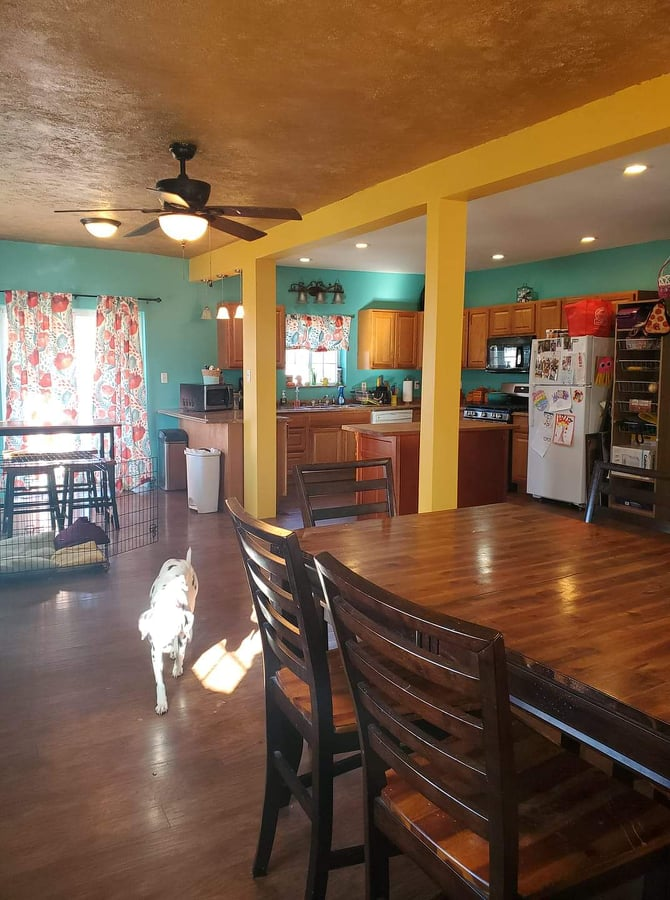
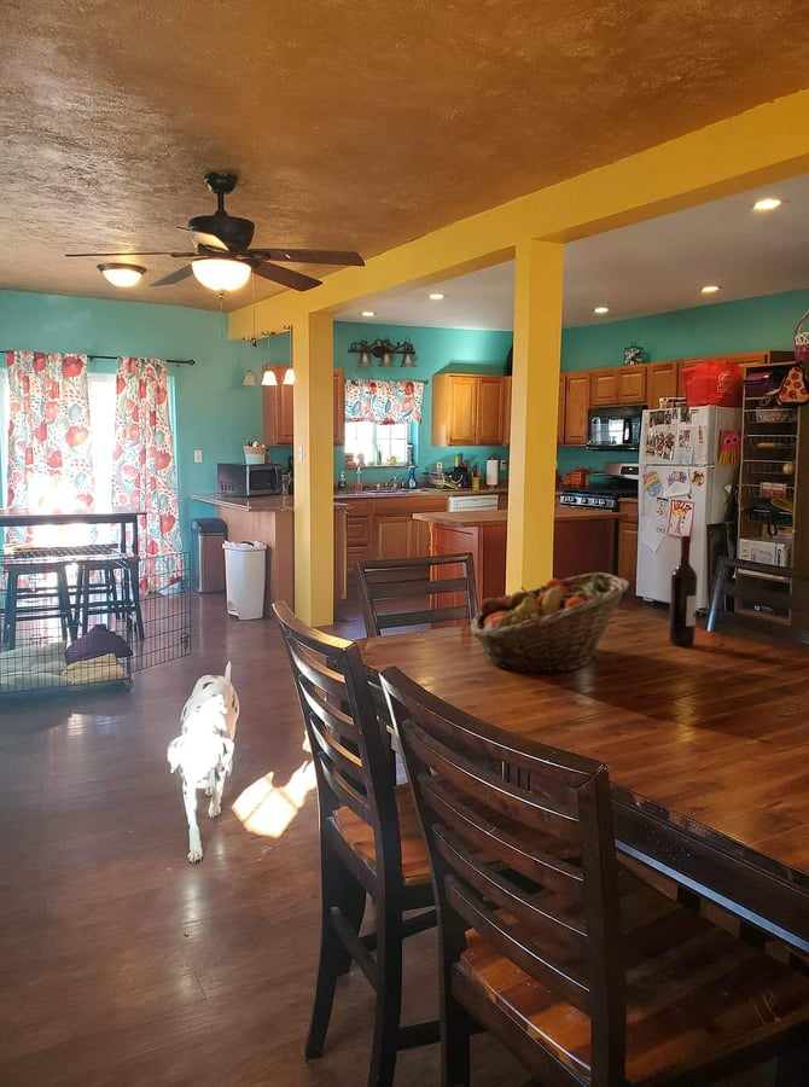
+ wine bottle [668,535,698,647]
+ fruit basket [470,571,632,675]
